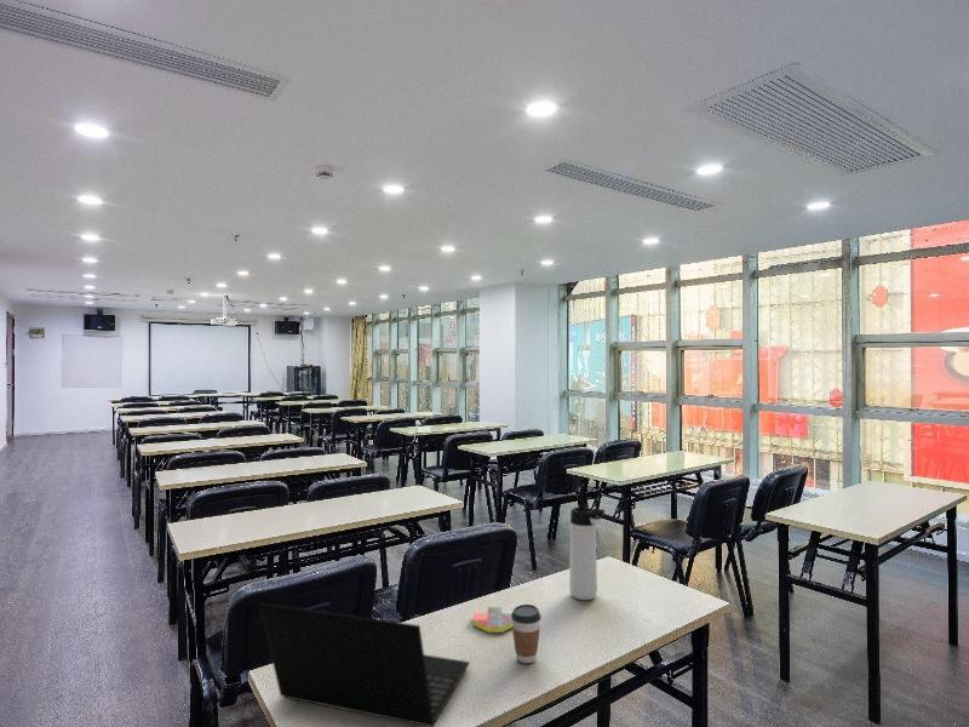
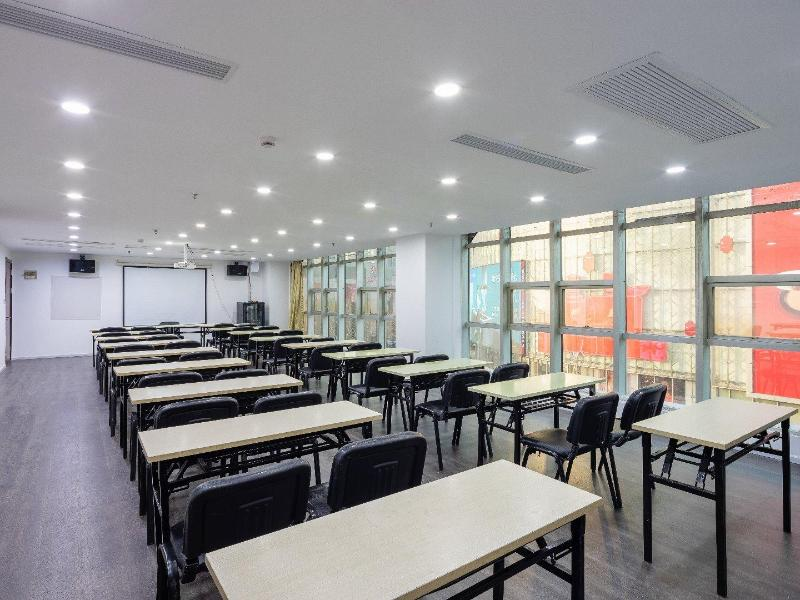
- coffee cup [511,603,543,664]
- thermos bottle [568,503,606,601]
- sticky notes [471,606,512,634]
- laptop [258,601,471,727]
